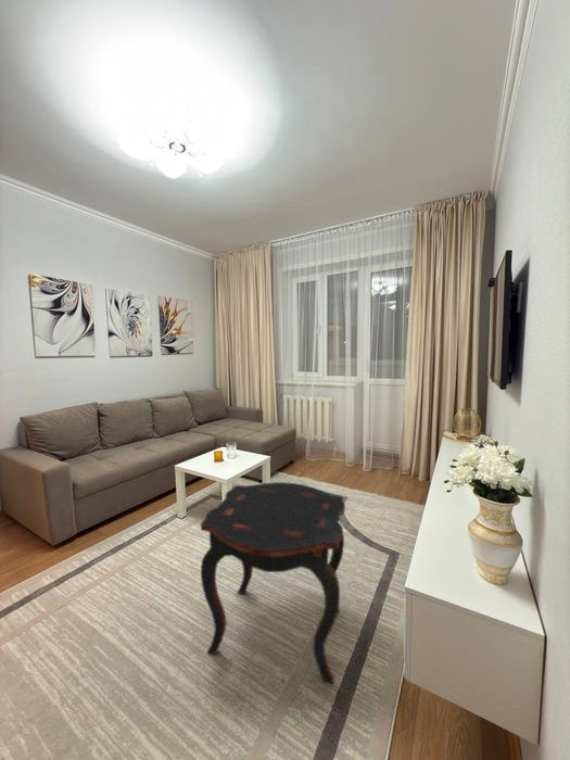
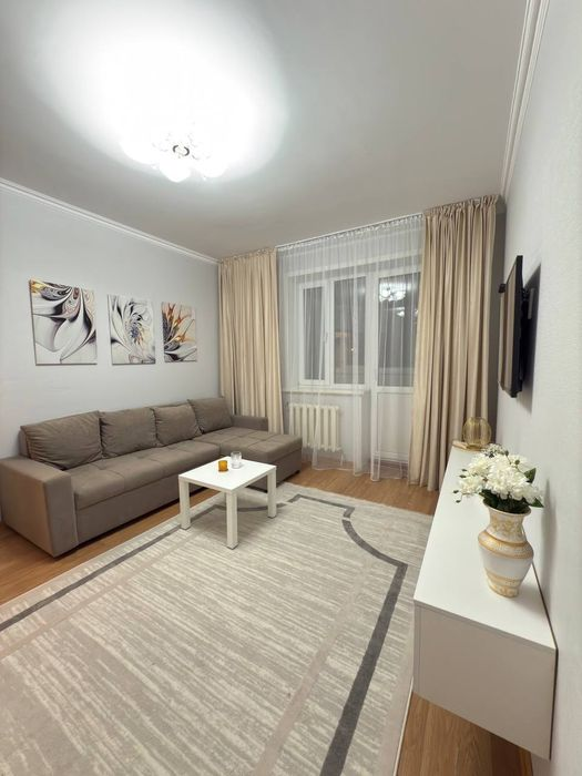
- side table [200,481,346,684]
